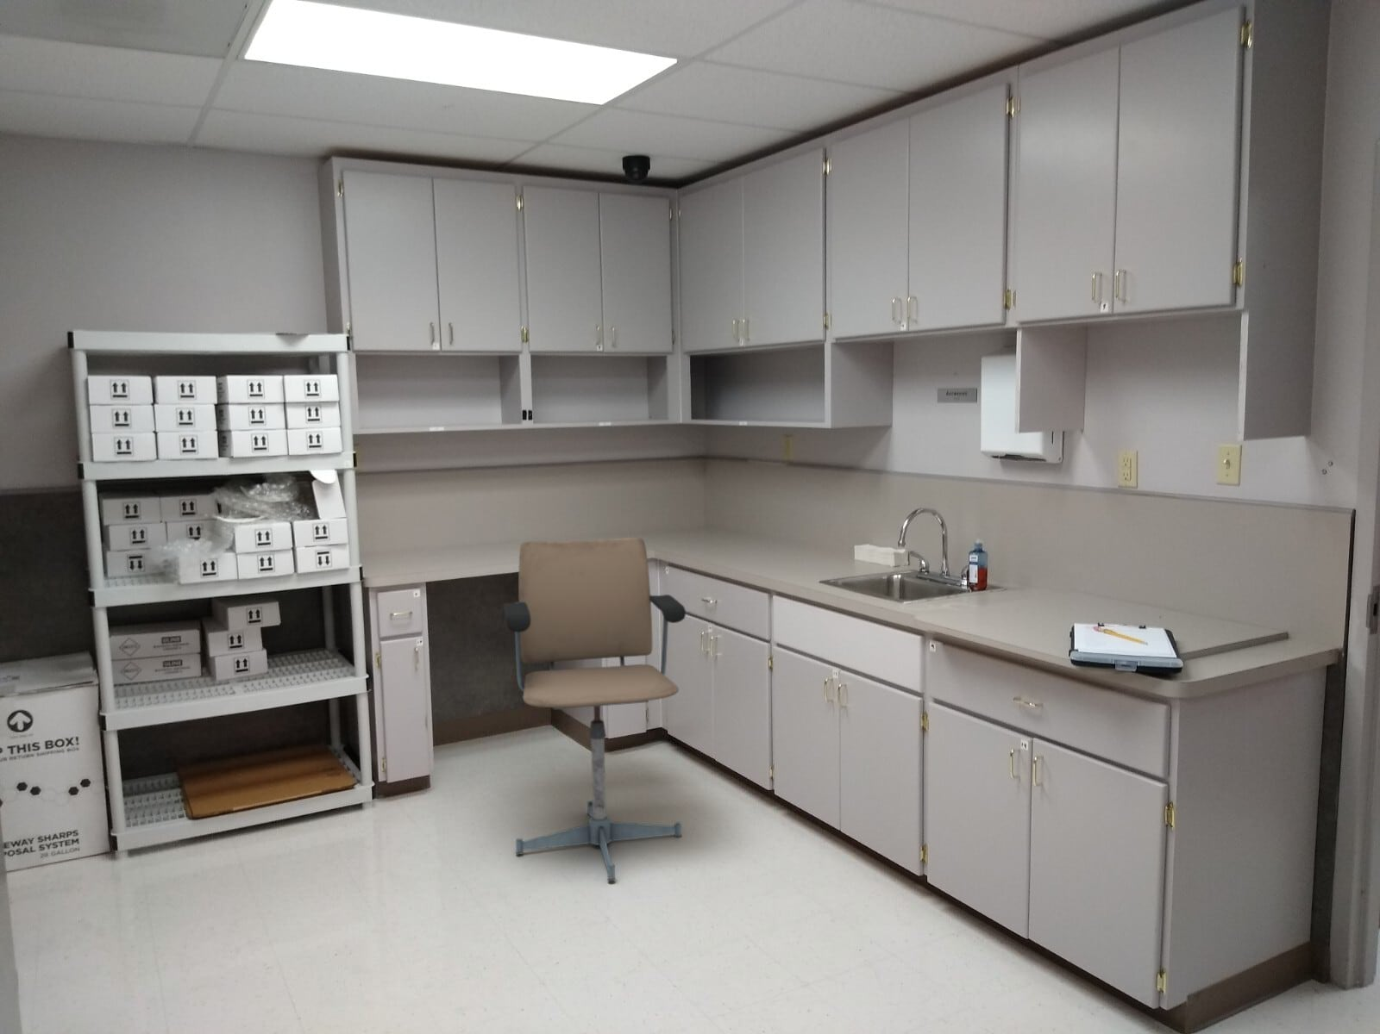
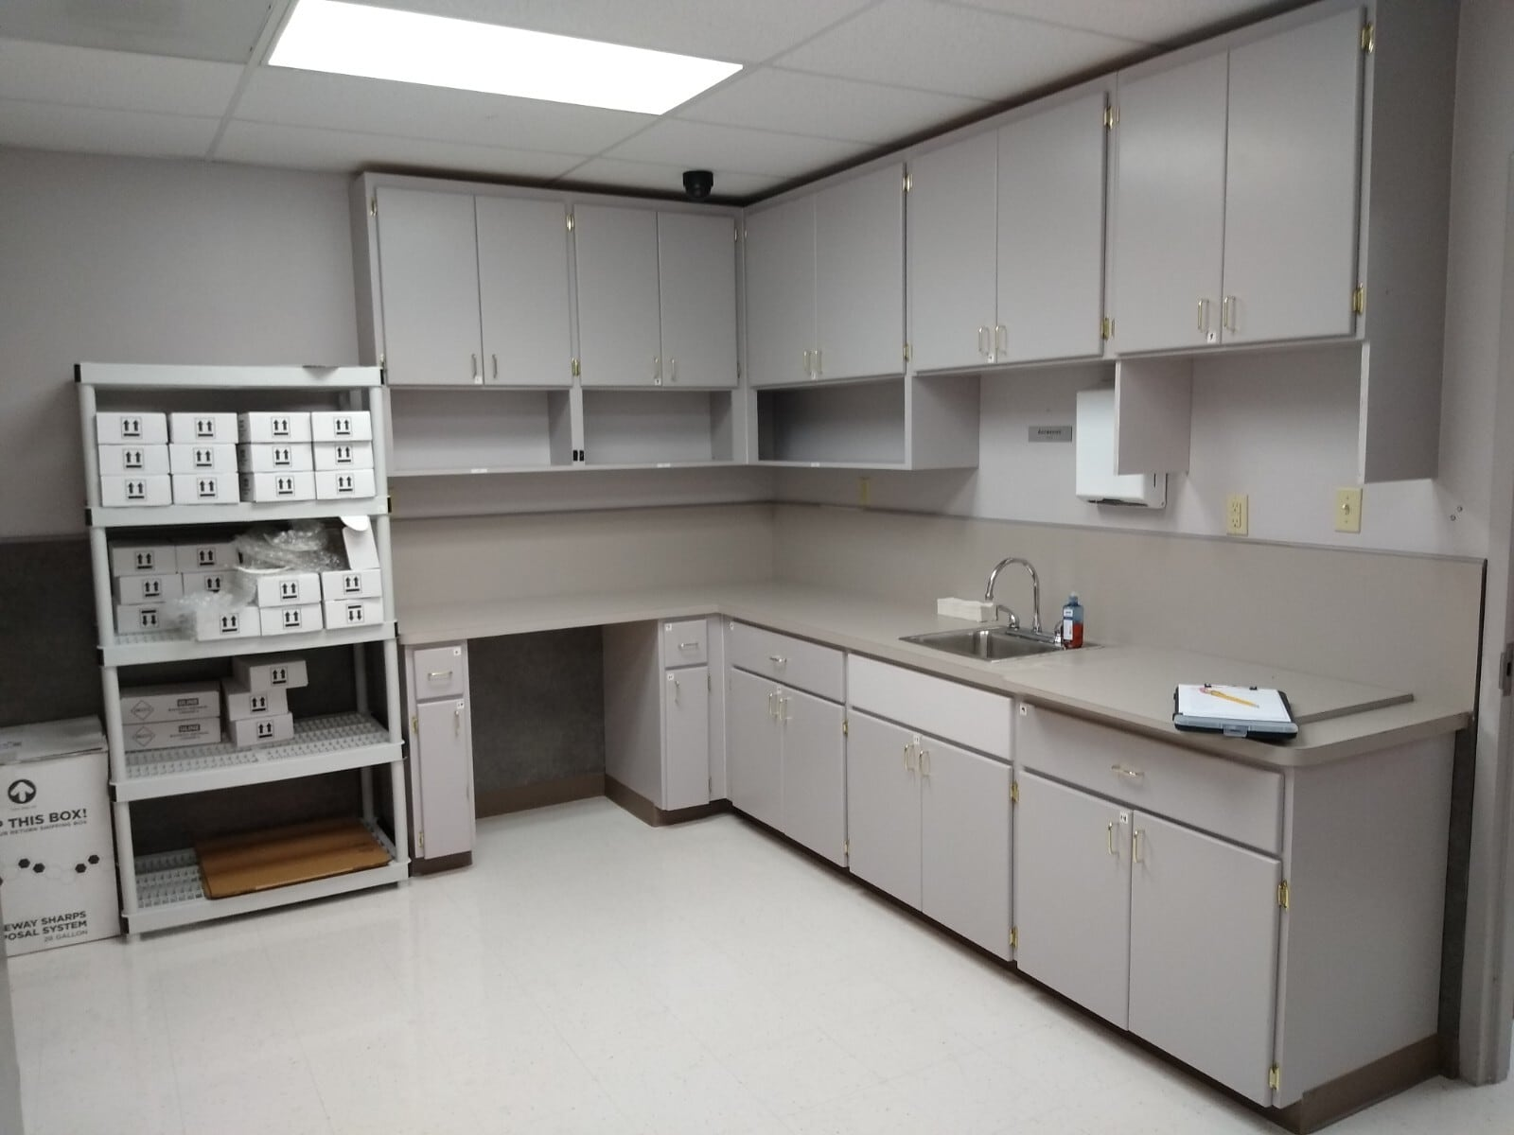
- office chair [503,537,687,882]
